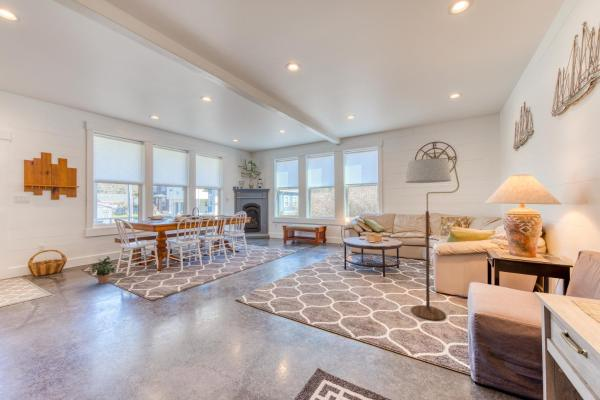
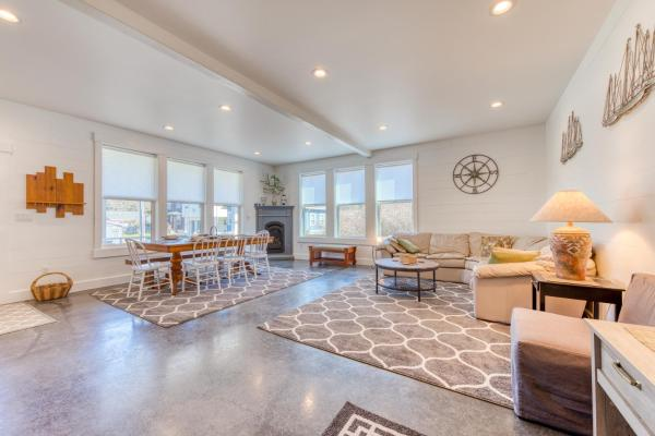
- potted plant [87,255,118,284]
- floor lamp [404,151,460,321]
